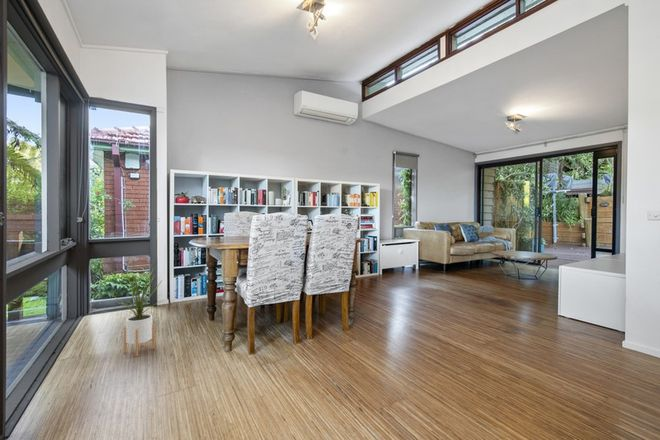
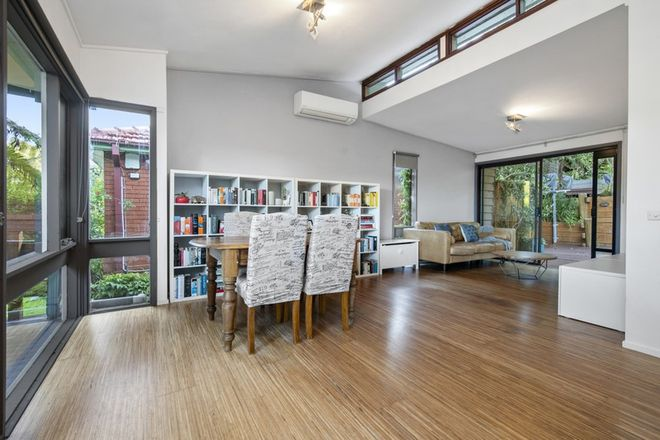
- house plant [112,262,166,357]
